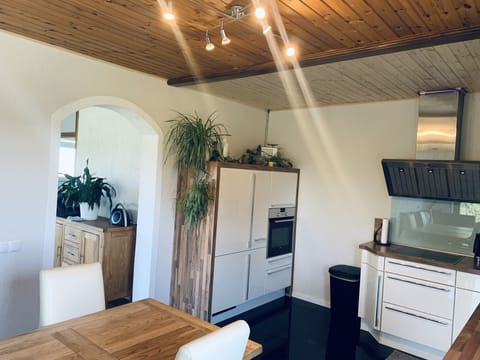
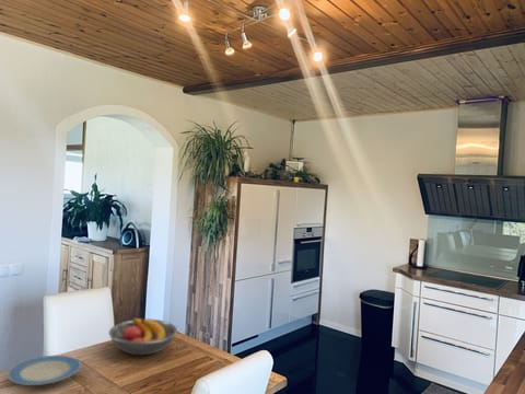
+ plate [7,355,82,386]
+ fruit bowl [108,316,178,356]
